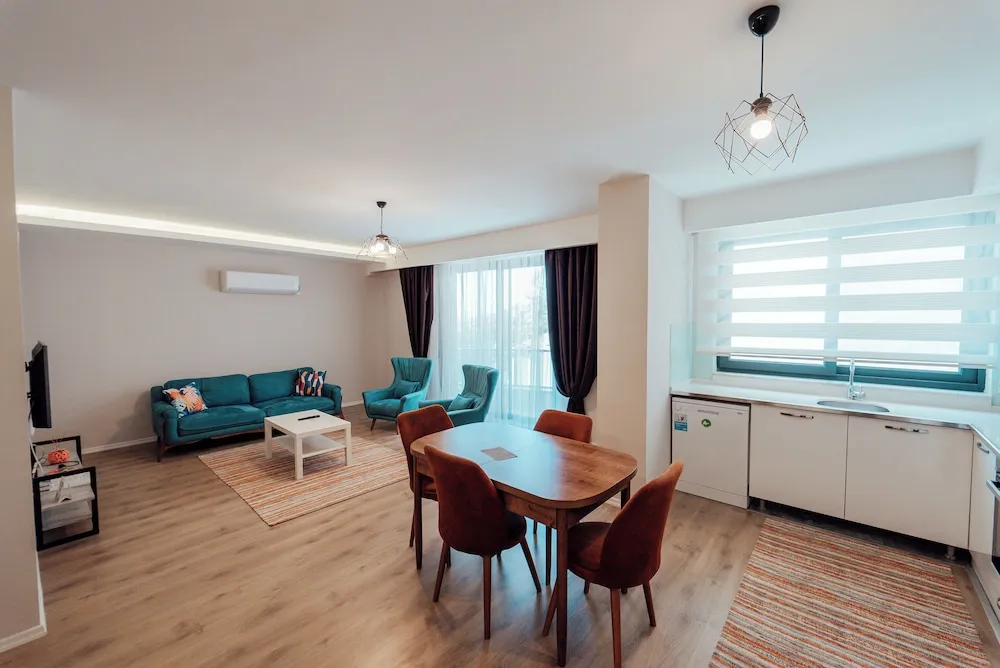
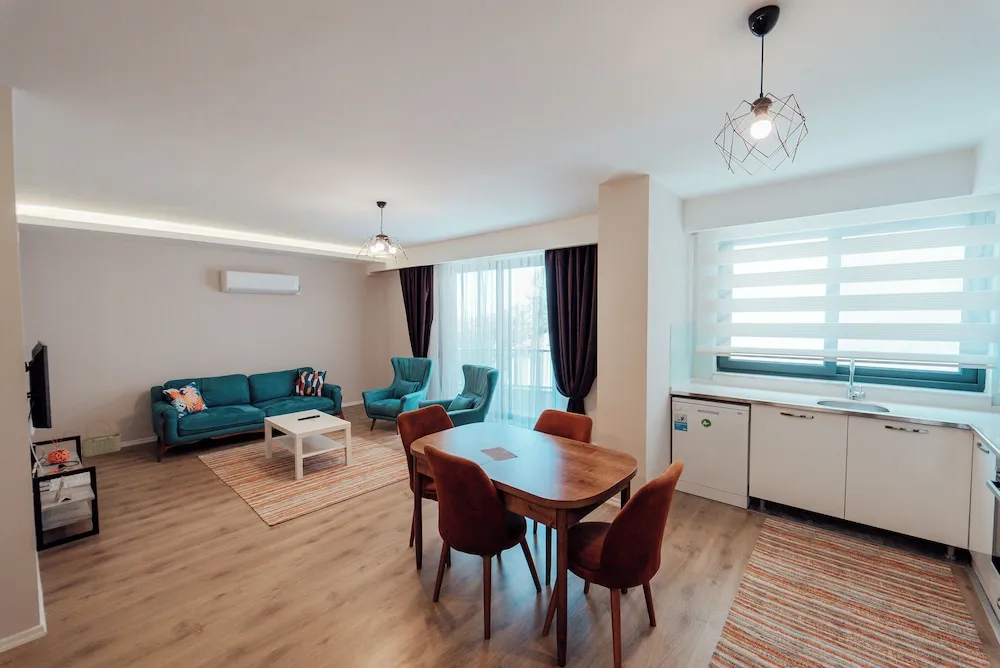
+ wicker basket [81,419,122,458]
